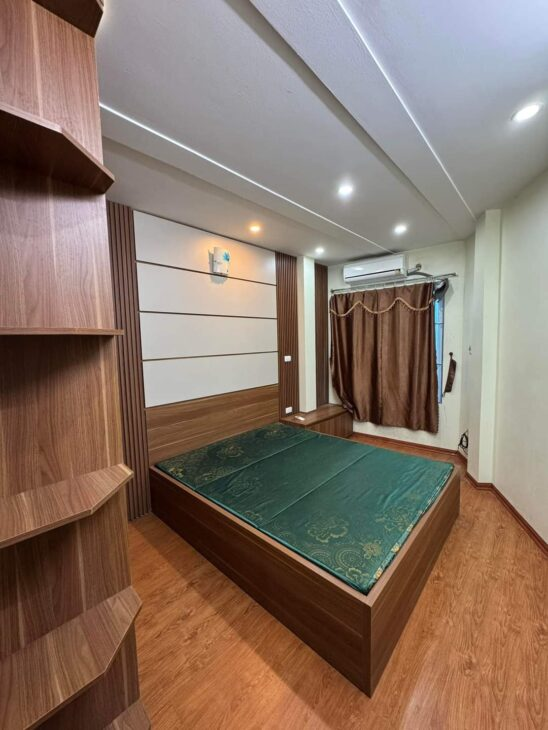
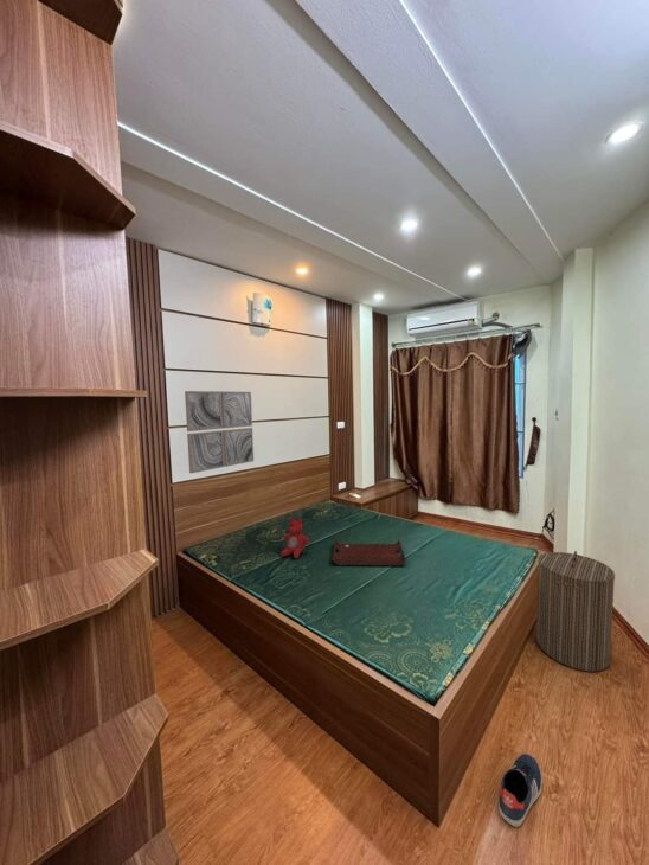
+ stuffed bear [281,517,310,559]
+ serving tray [330,538,406,568]
+ sneaker [497,752,544,828]
+ wall art [184,390,255,474]
+ laundry hamper [535,550,616,673]
